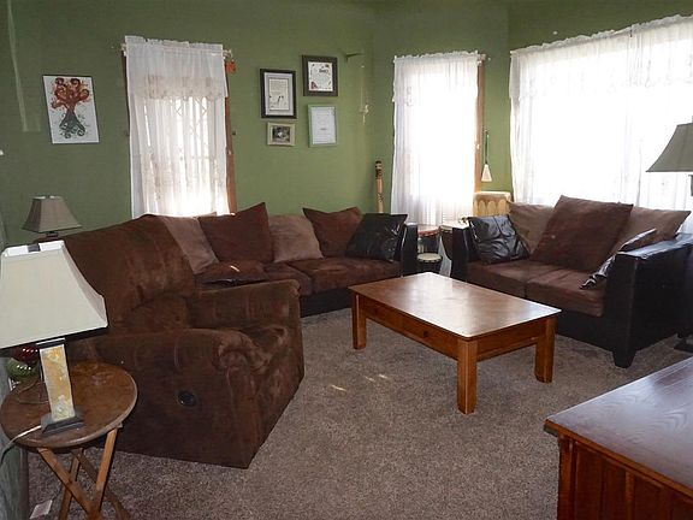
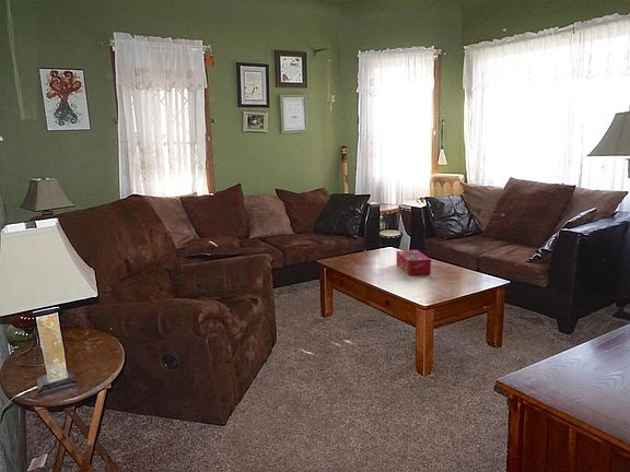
+ tissue box [395,249,432,276]
